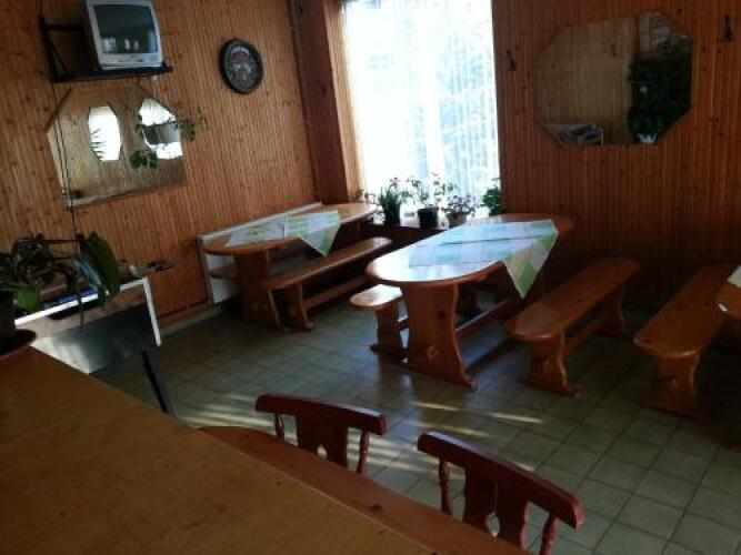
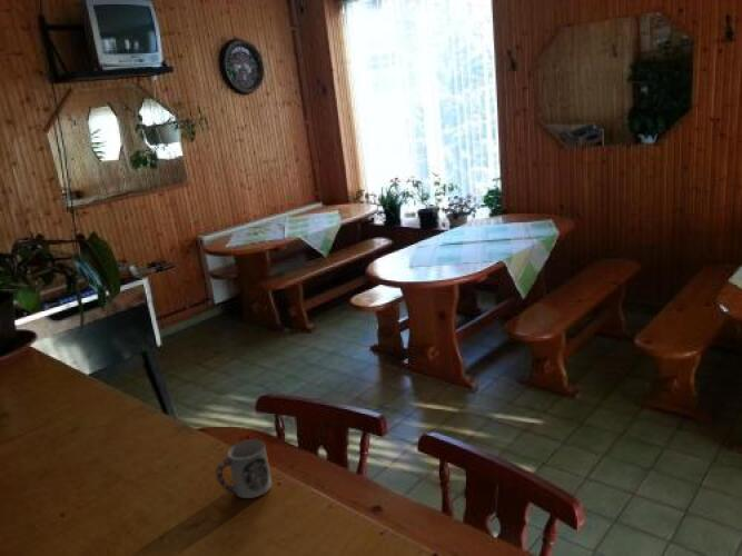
+ cup [215,438,273,499]
